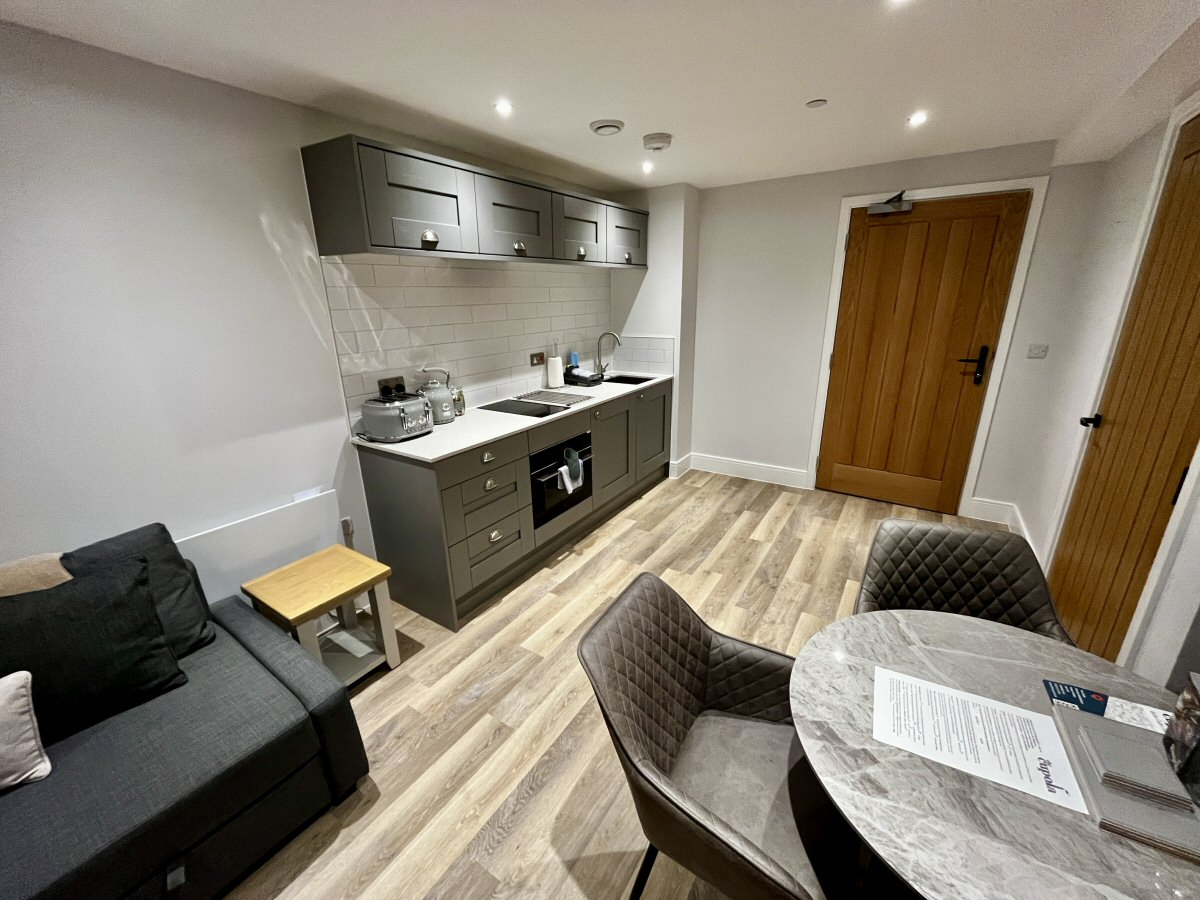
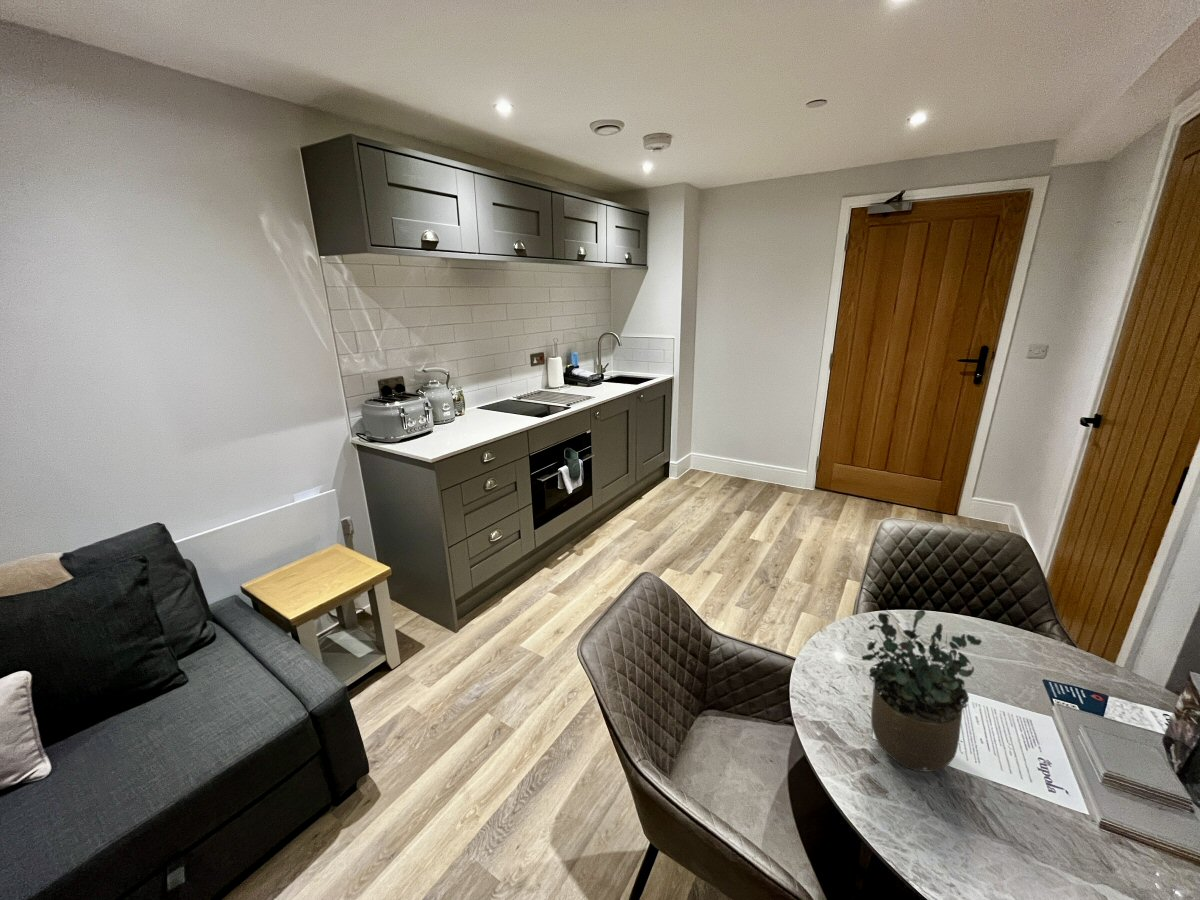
+ potted plant [861,609,983,773]
